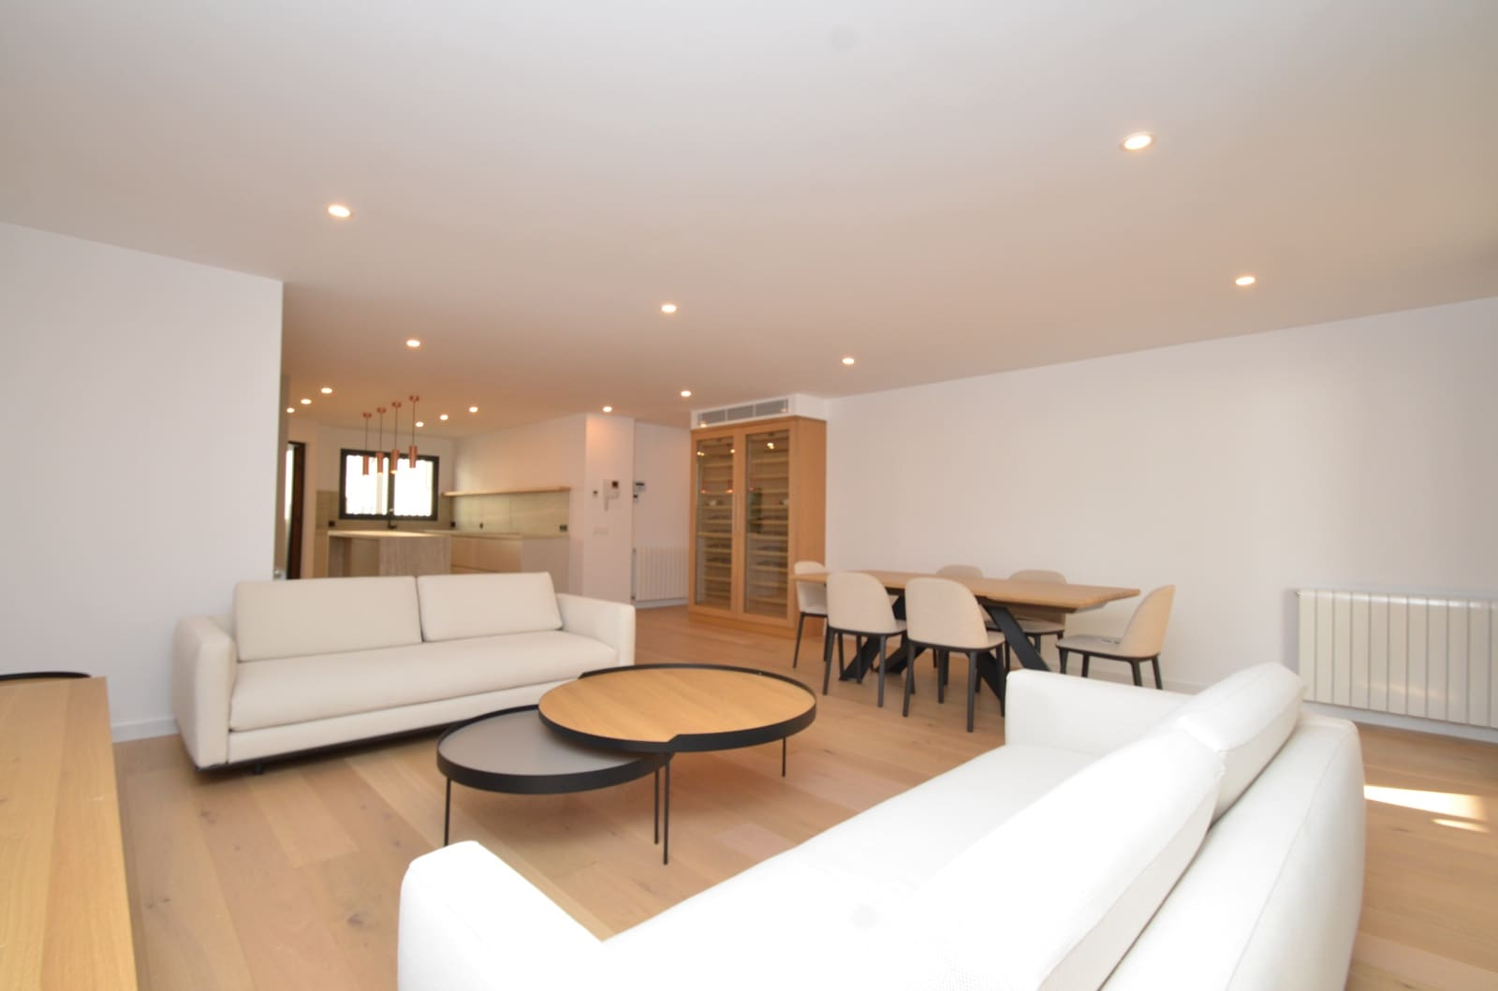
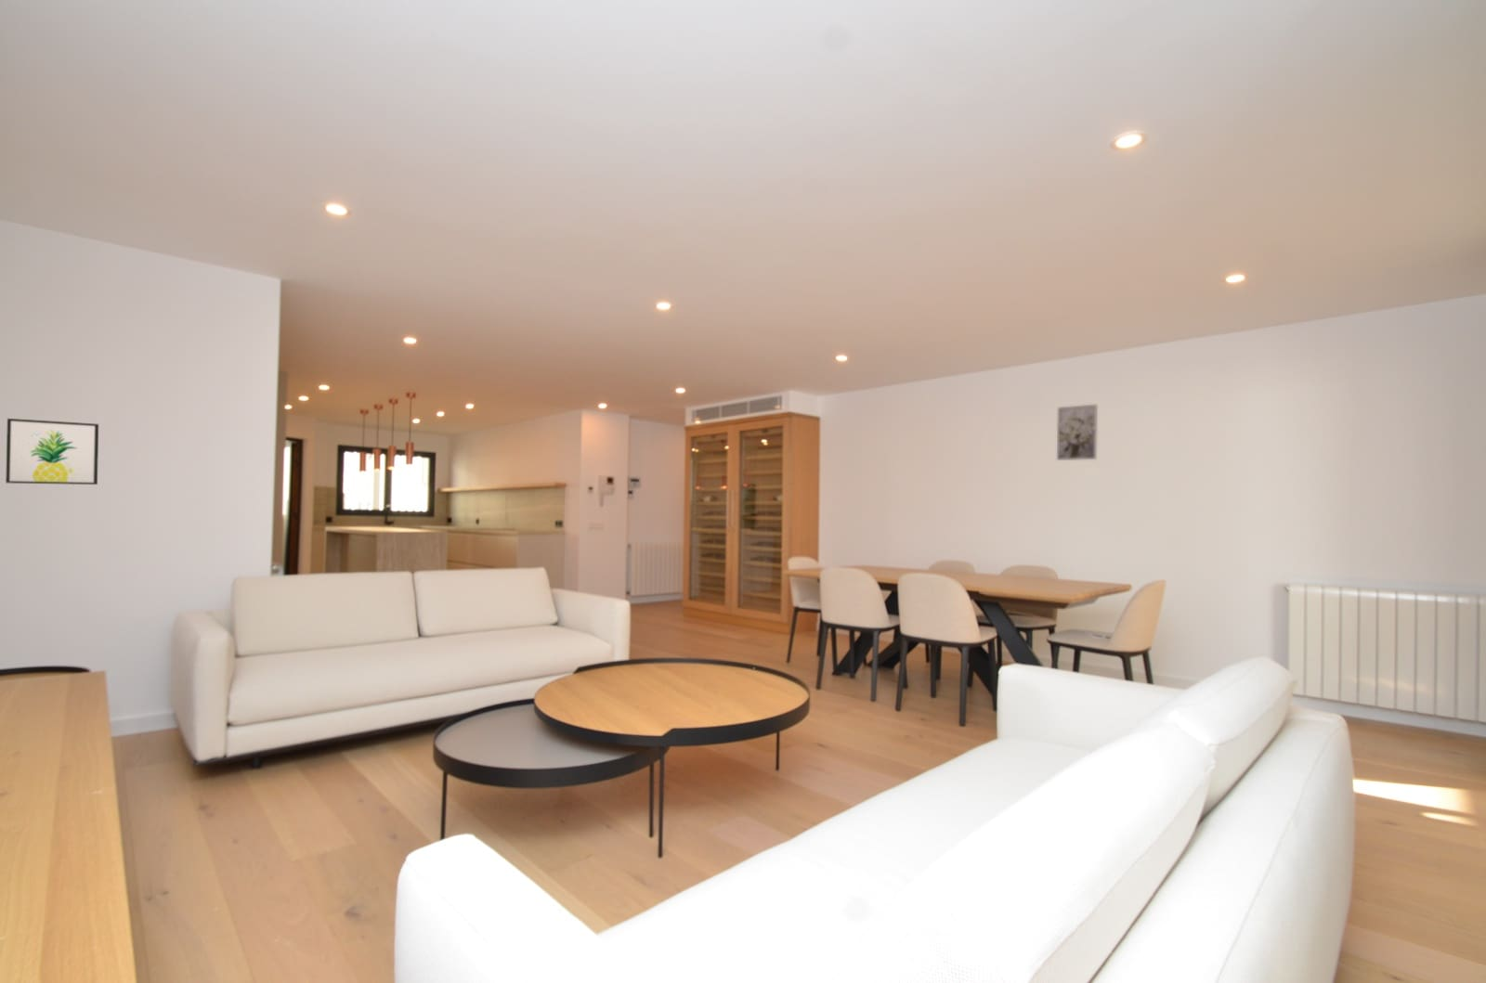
+ wall art [1056,403,1099,462]
+ wall art [4,418,100,486]
